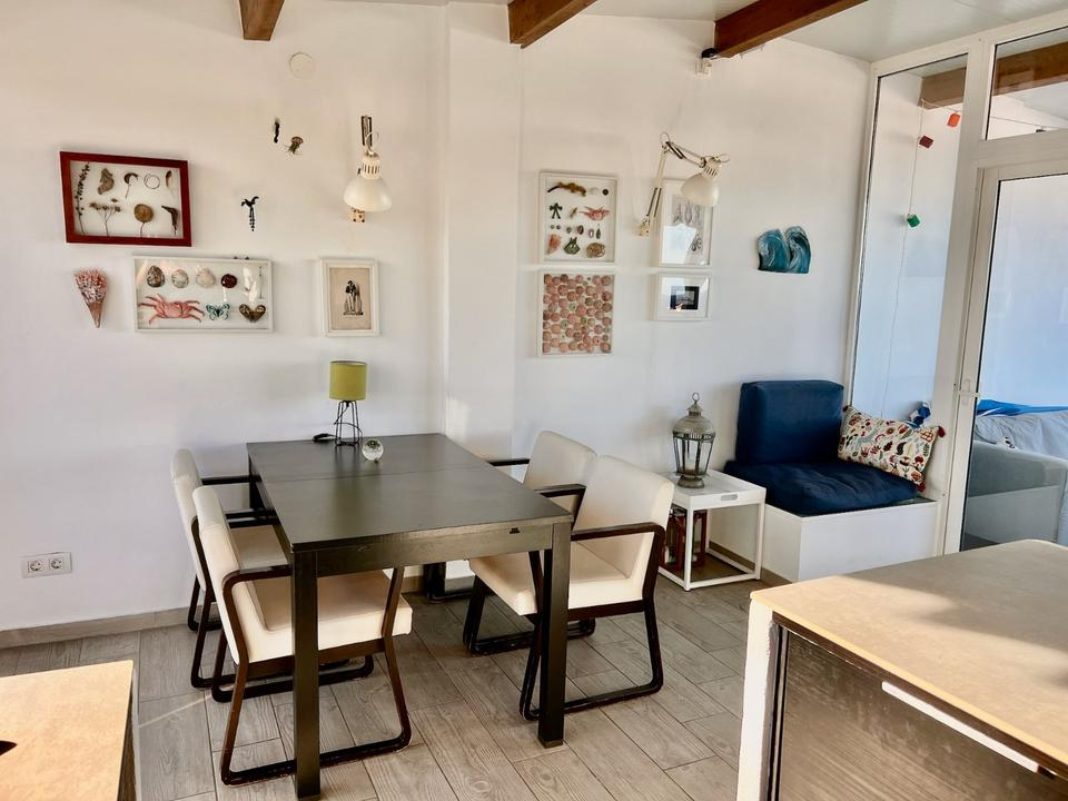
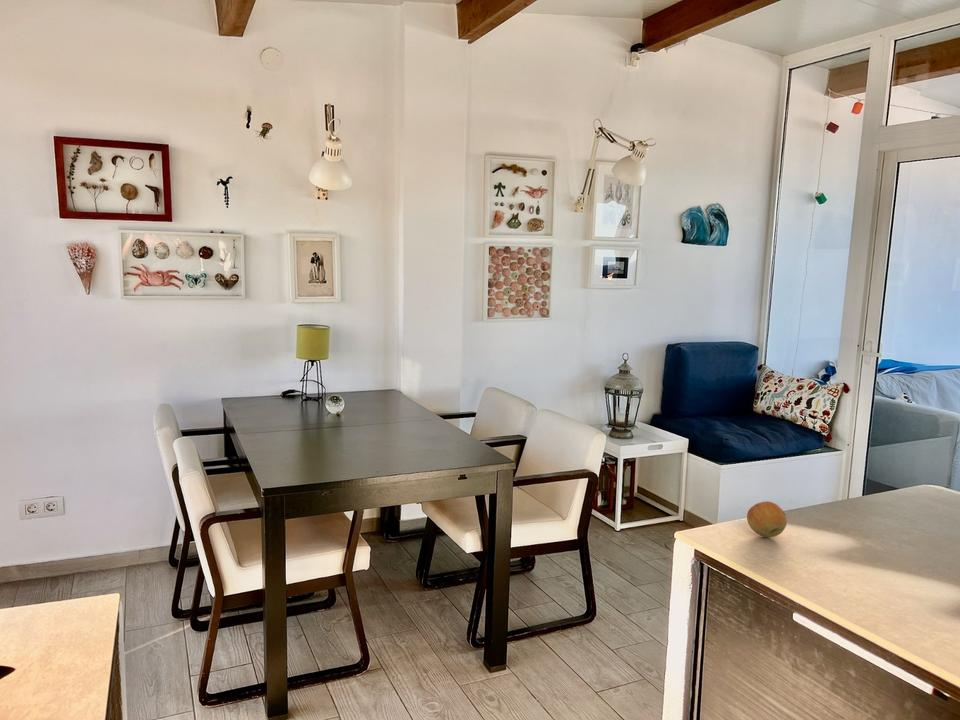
+ fruit [746,500,788,538]
